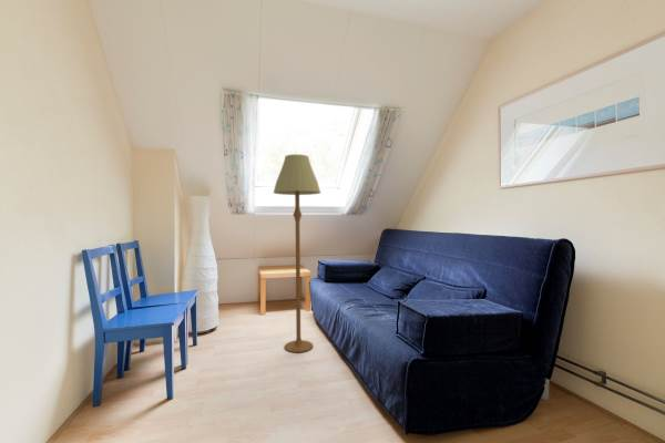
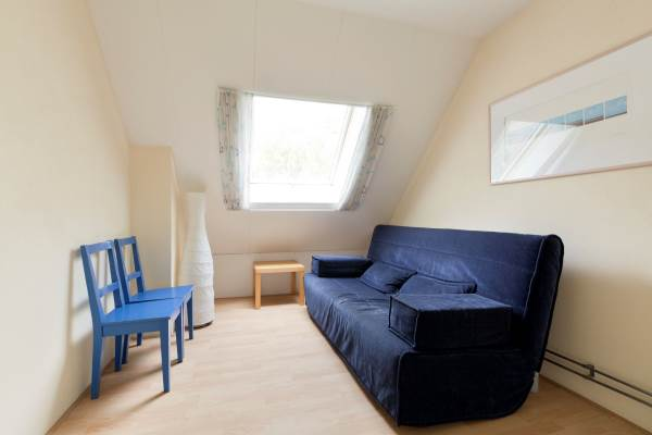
- floor lamp [273,153,321,353]
